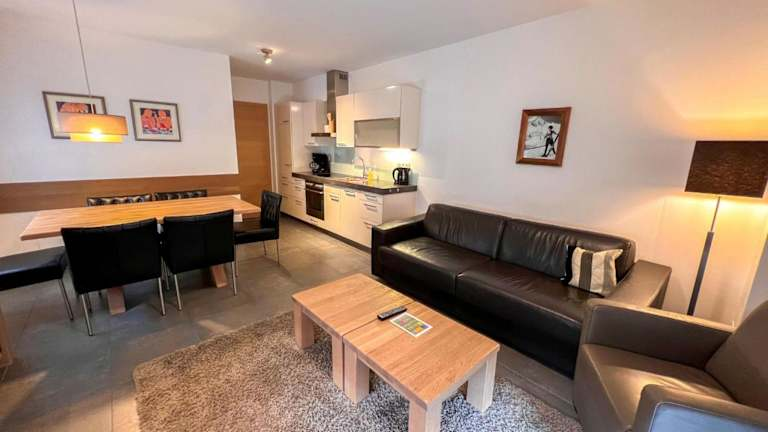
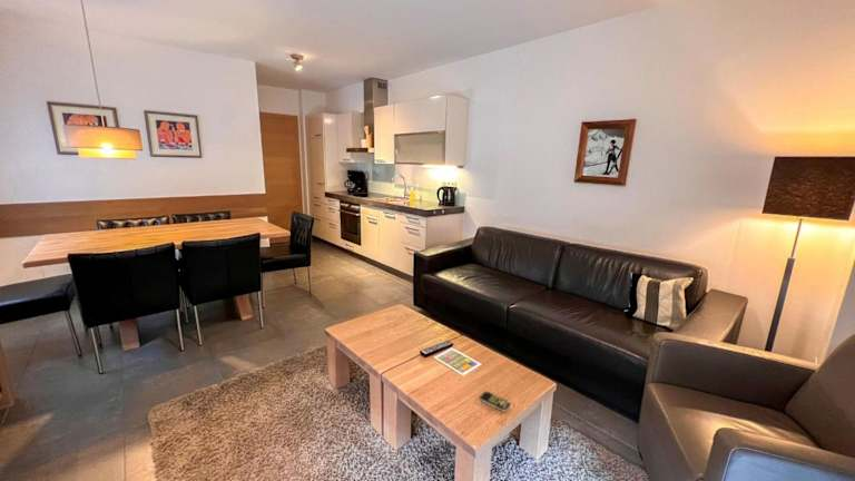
+ remote control [479,391,512,413]
